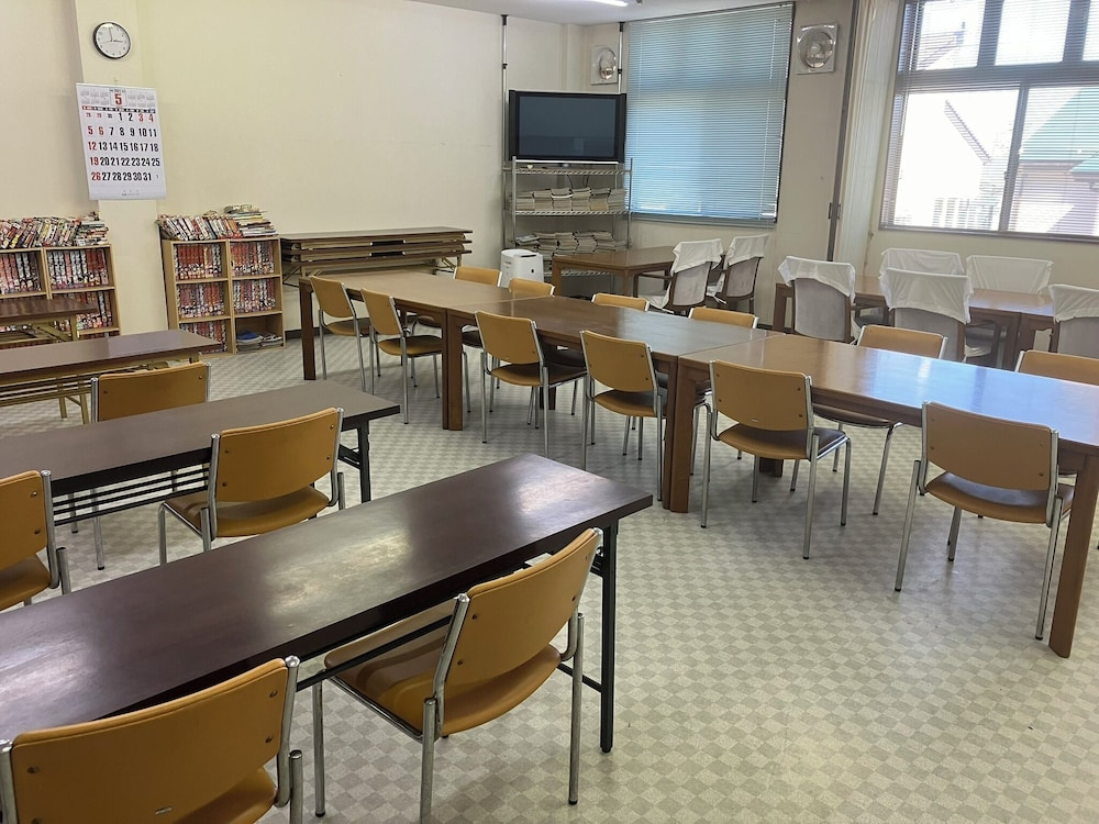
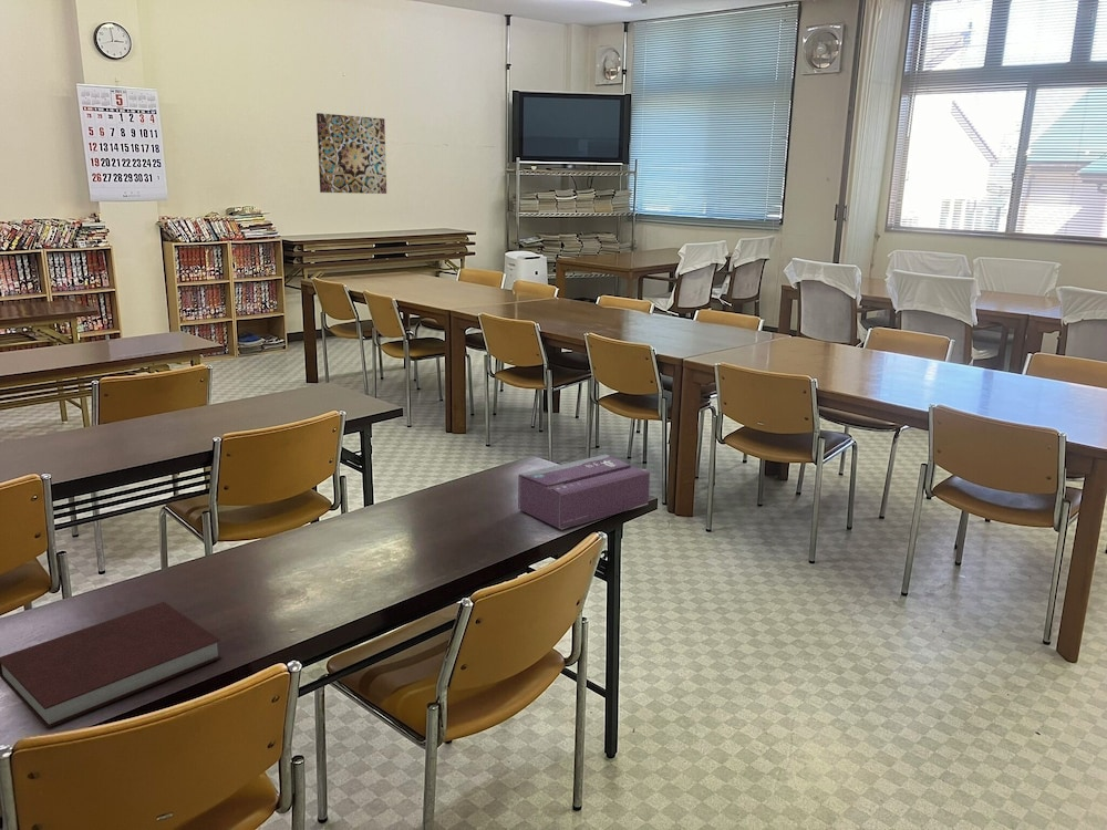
+ wall art [315,112,387,195]
+ tissue box [517,454,651,530]
+ notebook [0,601,223,729]
